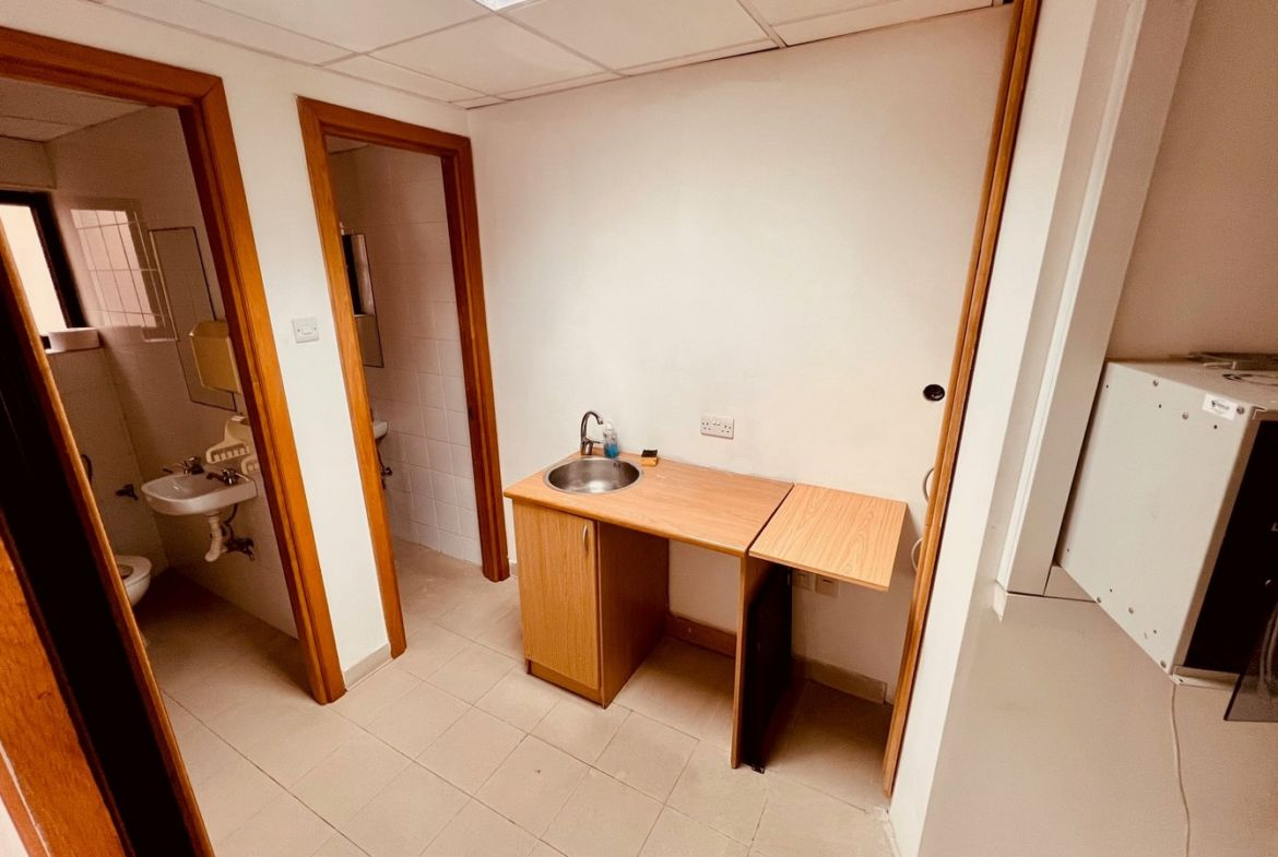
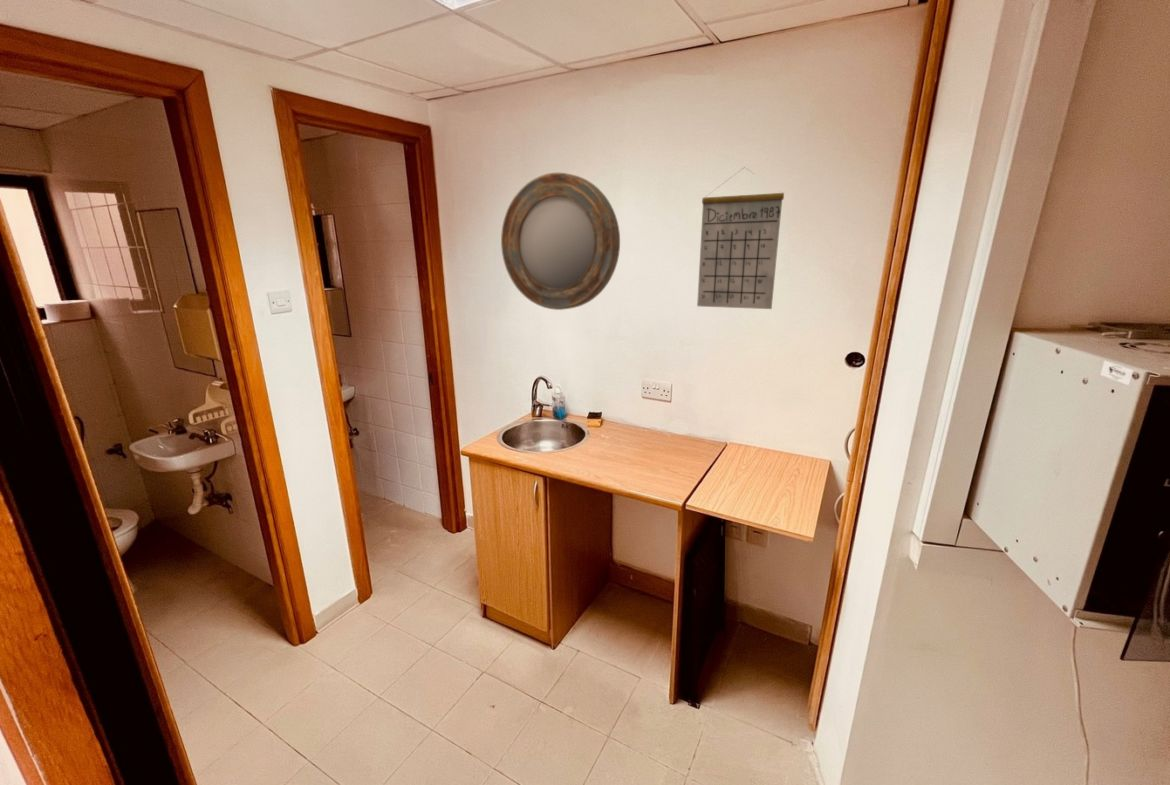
+ calendar [696,167,785,310]
+ home mirror [500,172,621,311]
